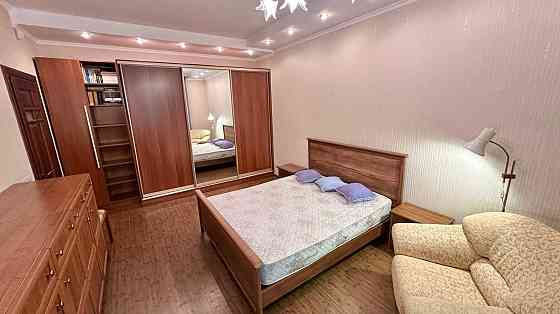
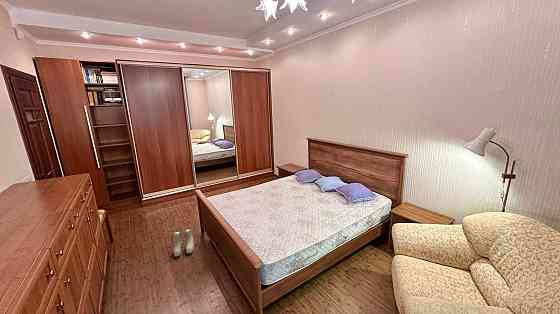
+ boots [173,227,195,257]
